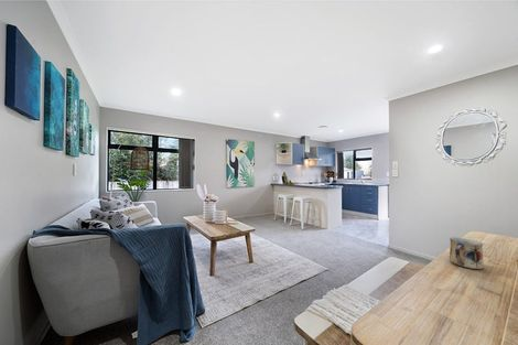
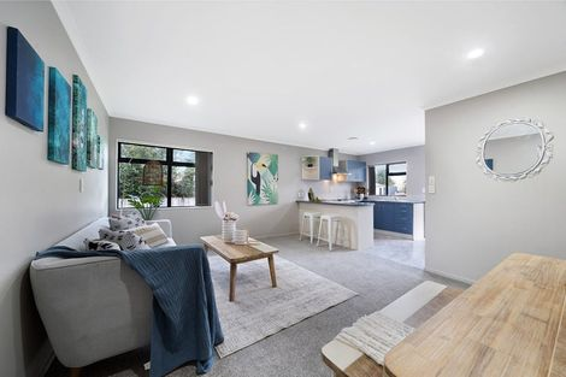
- mug [449,236,485,270]
